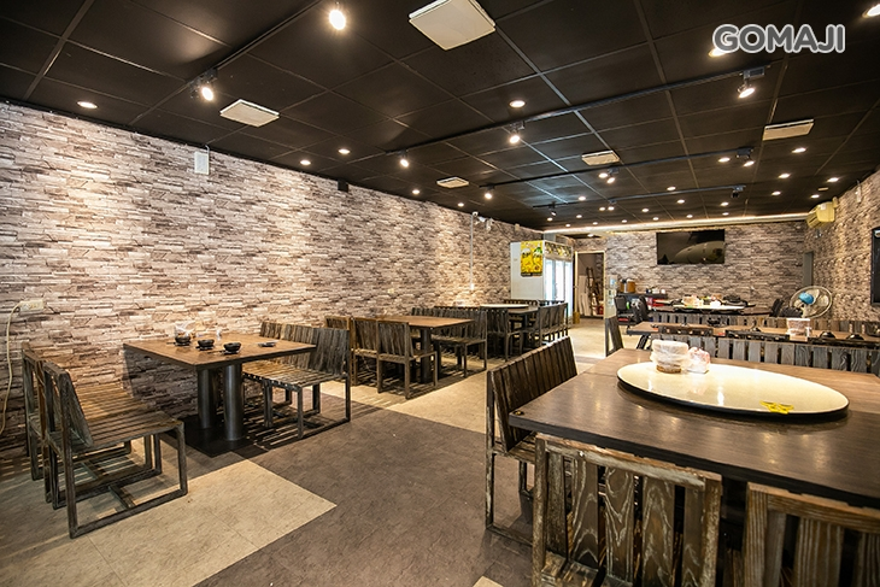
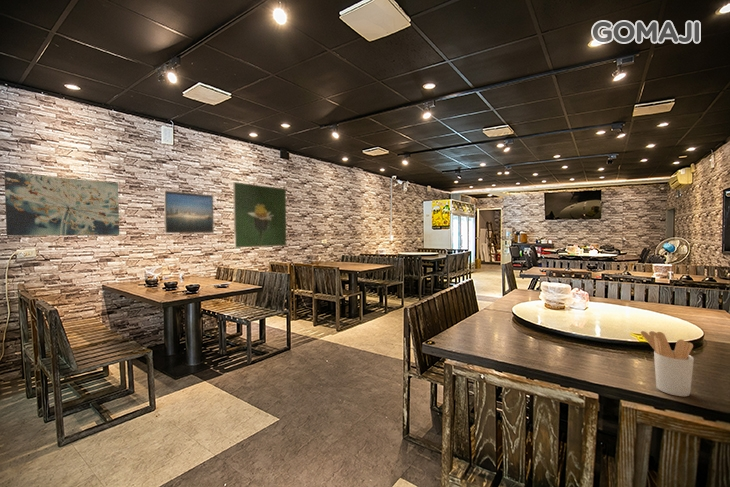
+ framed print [232,181,288,249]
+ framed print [163,190,215,234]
+ wall art [3,171,120,236]
+ utensil holder [640,330,695,397]
